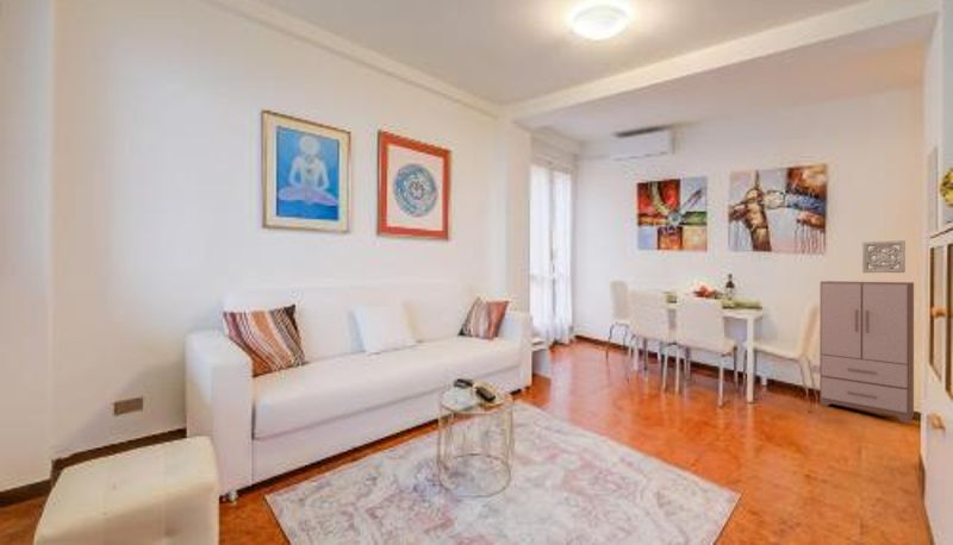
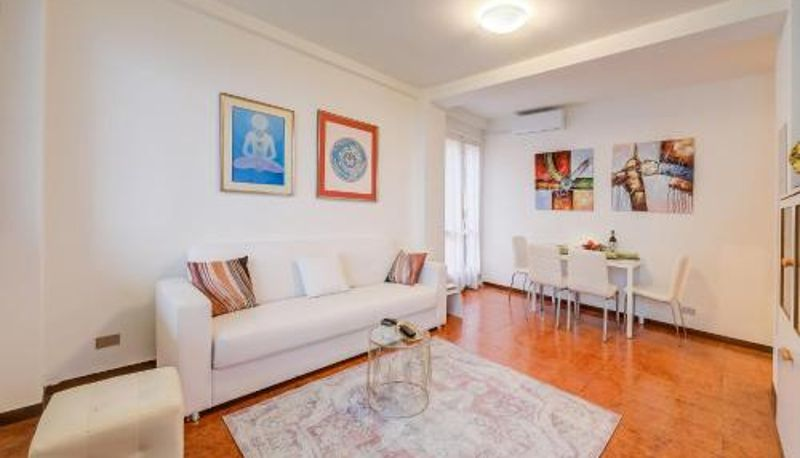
- cabinet [818,280,915,424]
- wall ornament [861,239,907,274]
